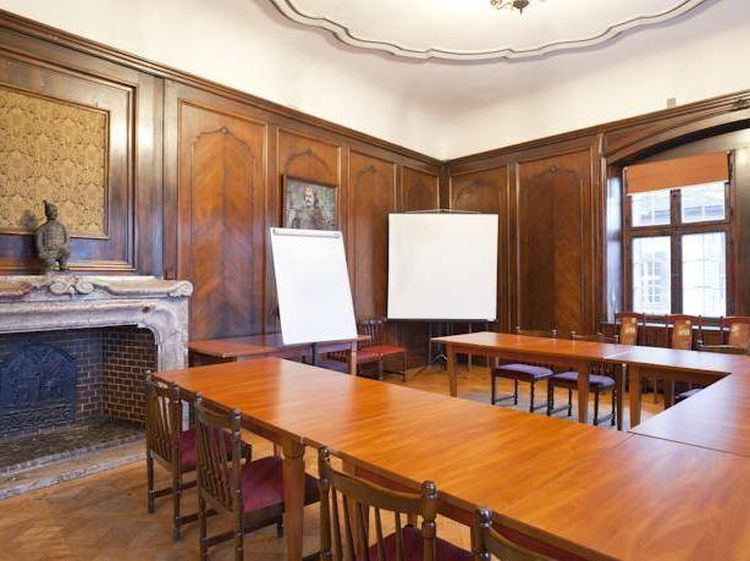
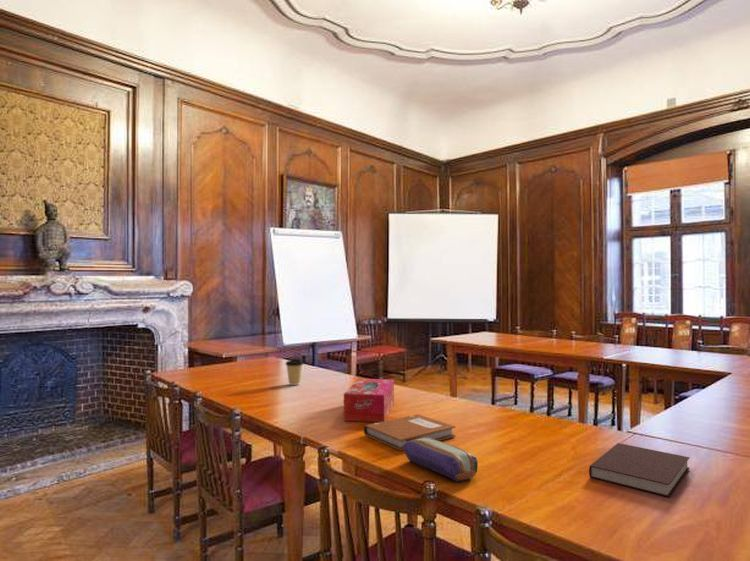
+ tissue box [343,378,395,423]
+ pencil case [403,438,479,483]
+ coffee cup [284,358,304,386]
+ notebook [588,442,691,498]
+ notebook [363,413,456,452]
